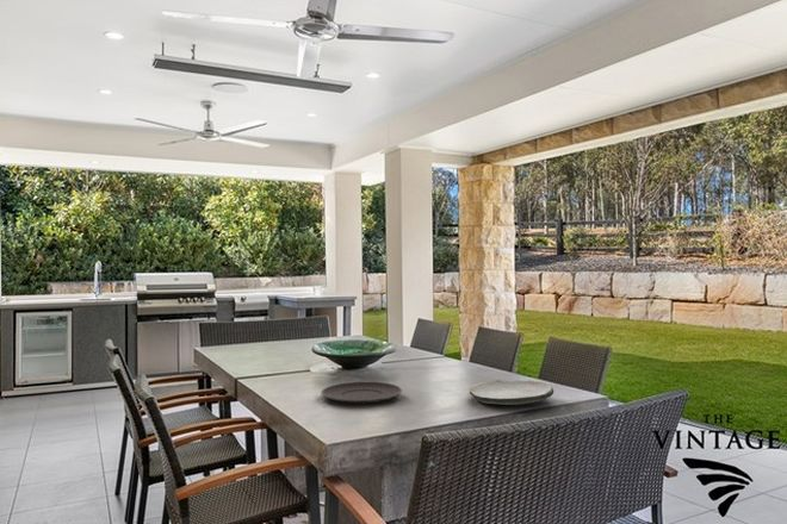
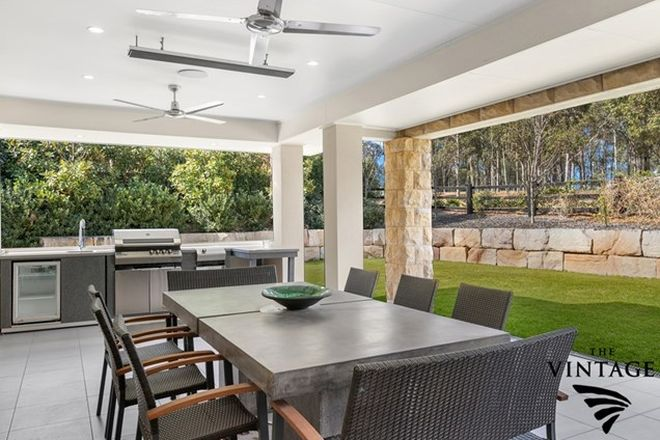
- plate [320,381,403,404]
- plate [469,379,554,406]
